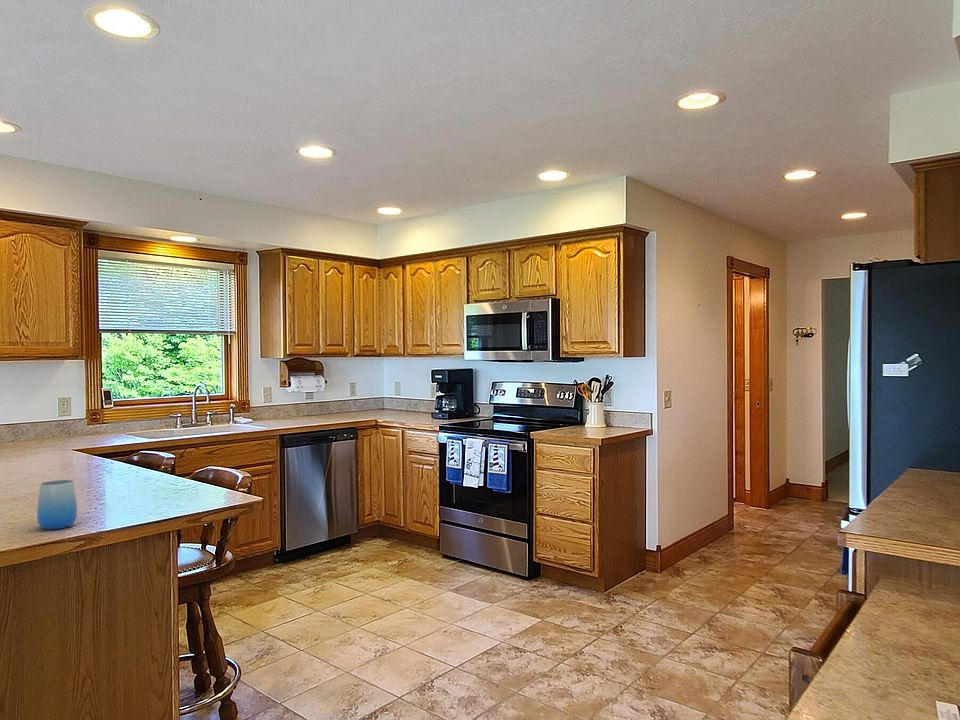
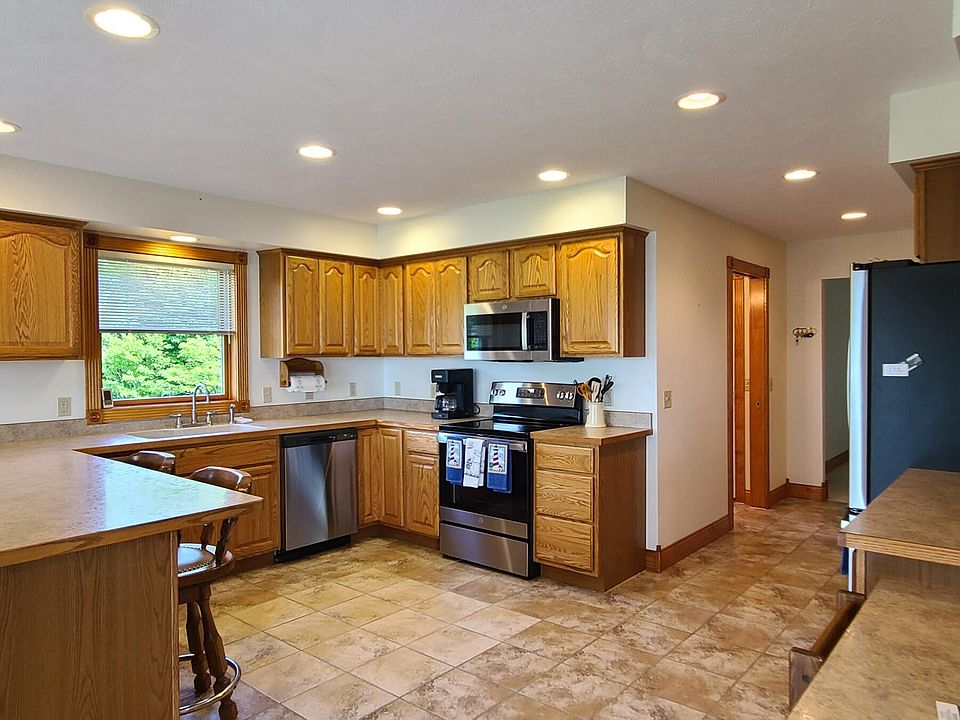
- cup [36,479,78,530]
